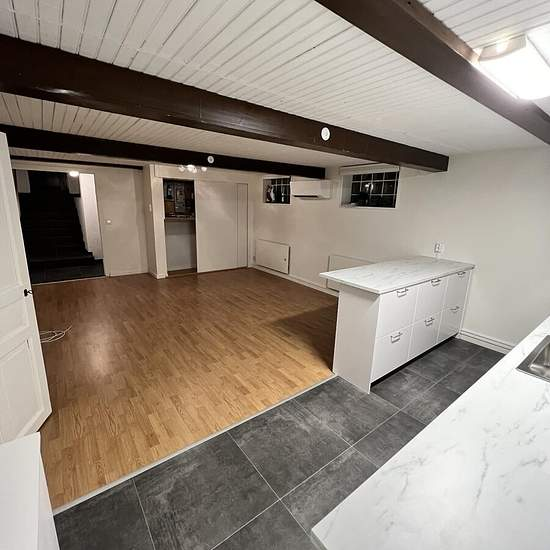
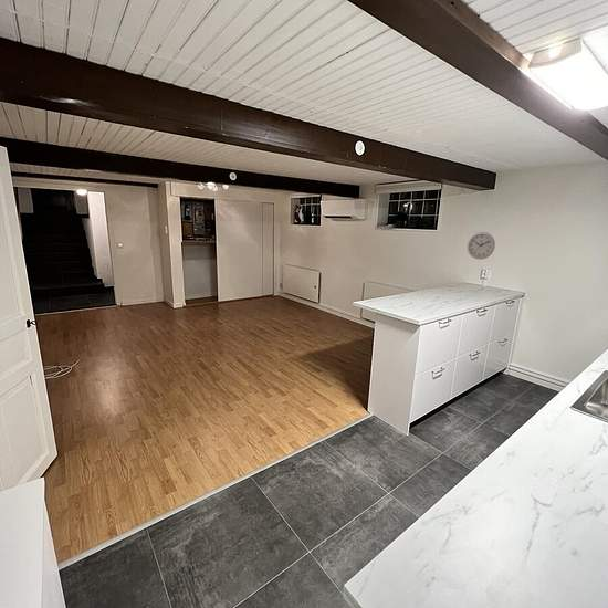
+ wall clock [467,231,496,261]
+ soap bar [528,473,559,505]
